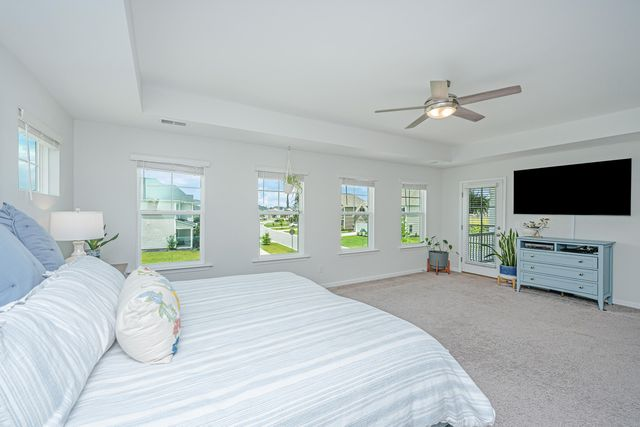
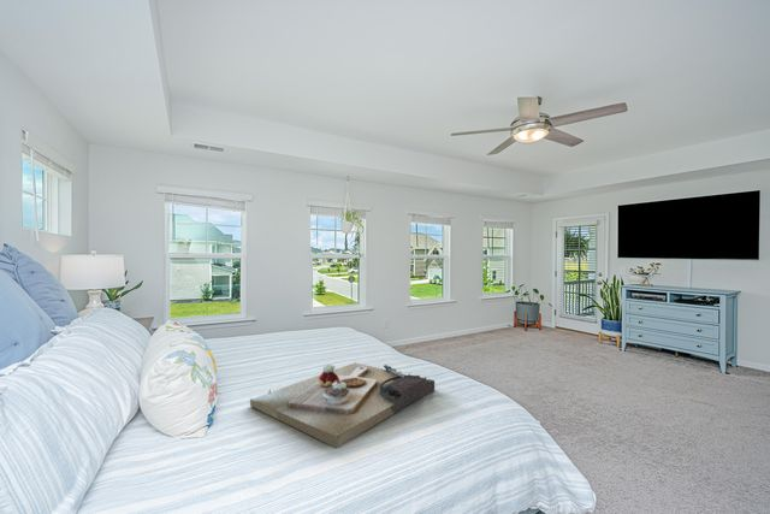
+ decorative tray [249,361,436,449]
